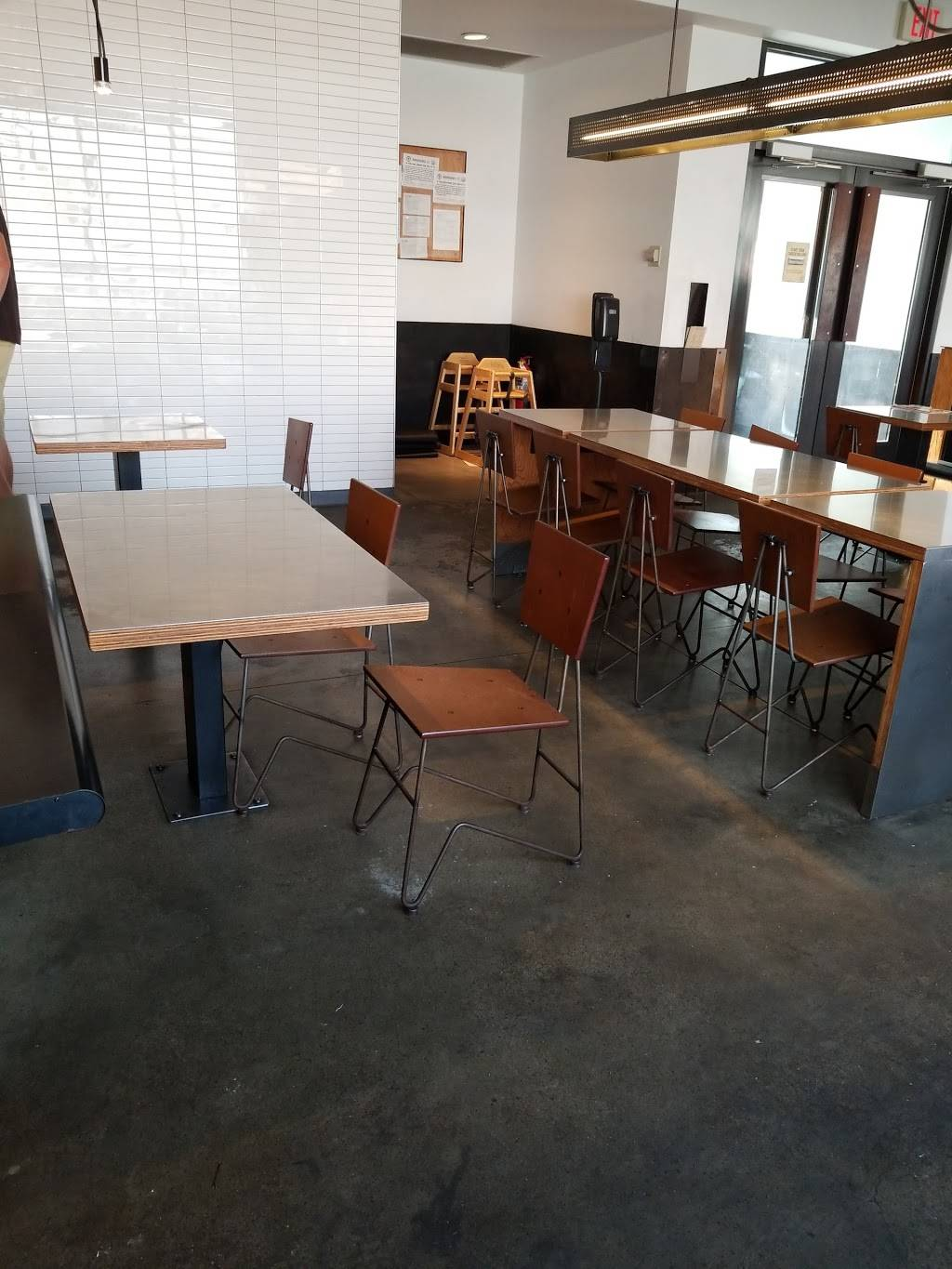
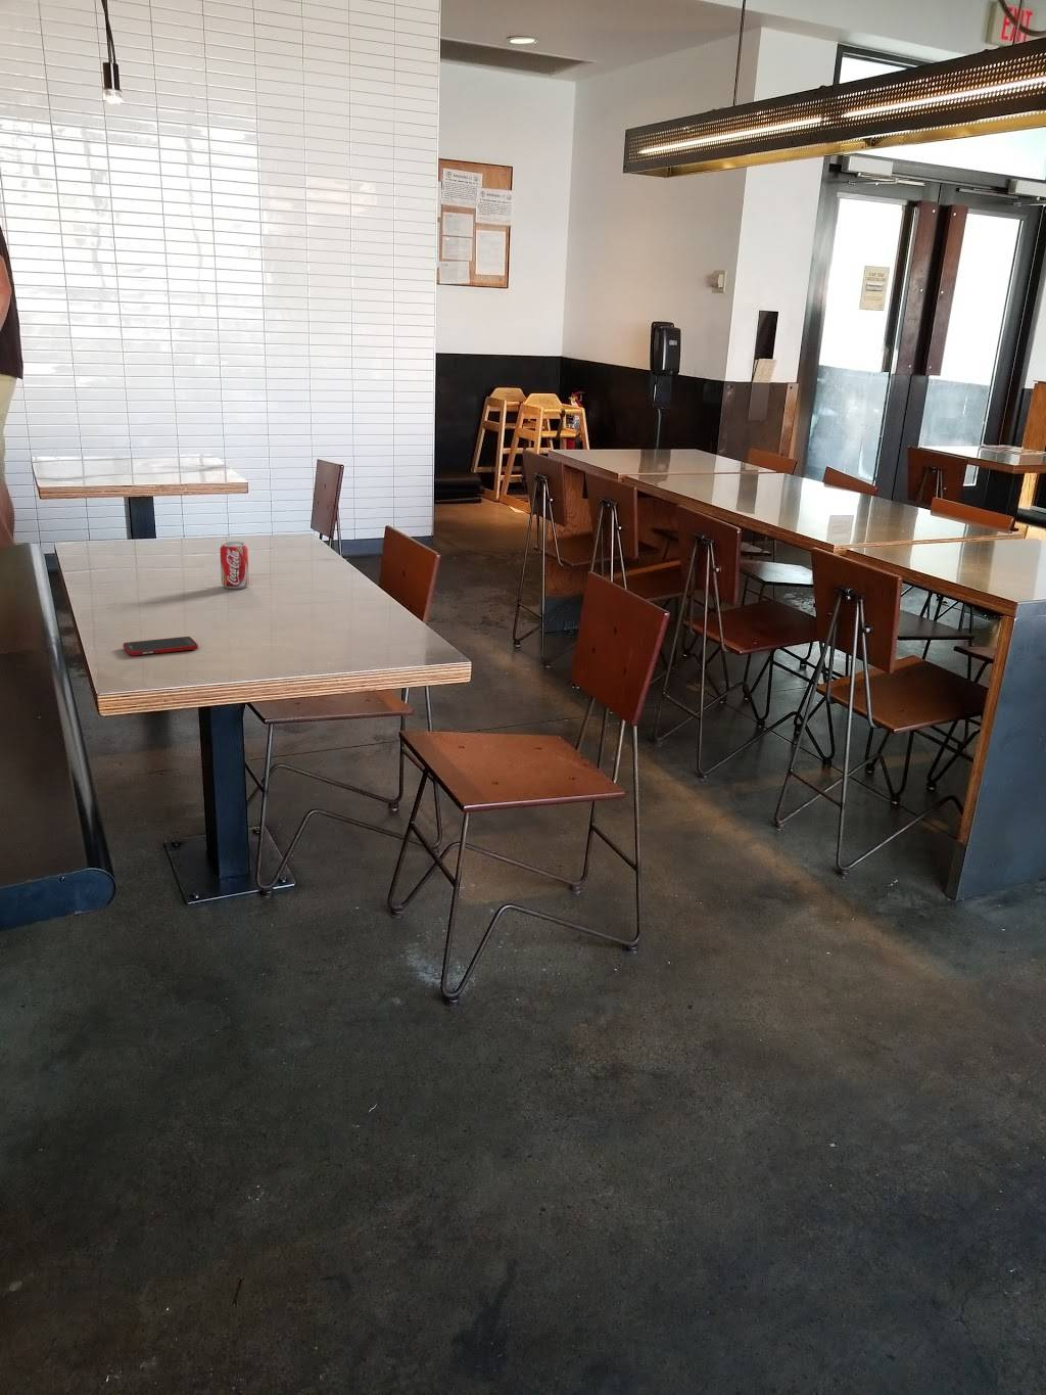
+ cell phone [123,635,199,657]
+ soda can [219,541,251,589]
